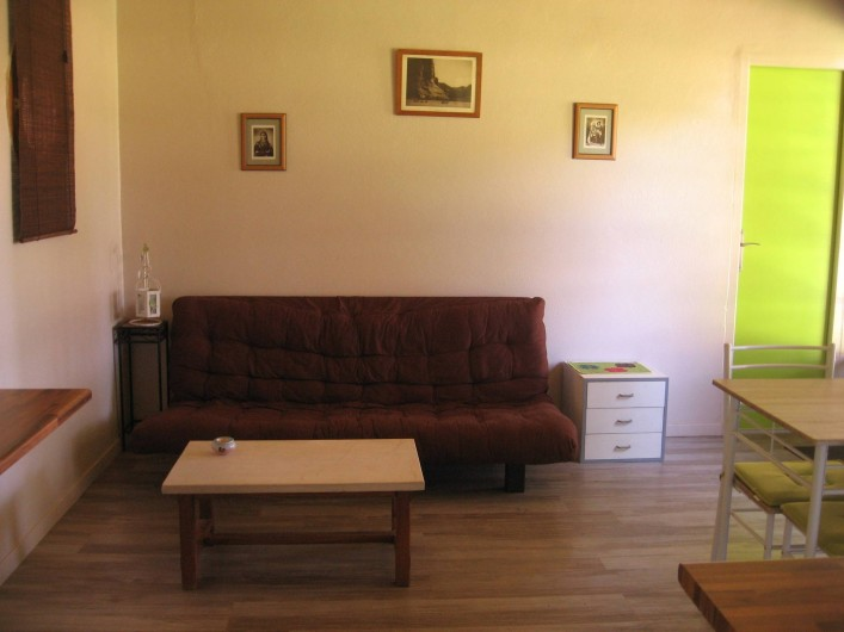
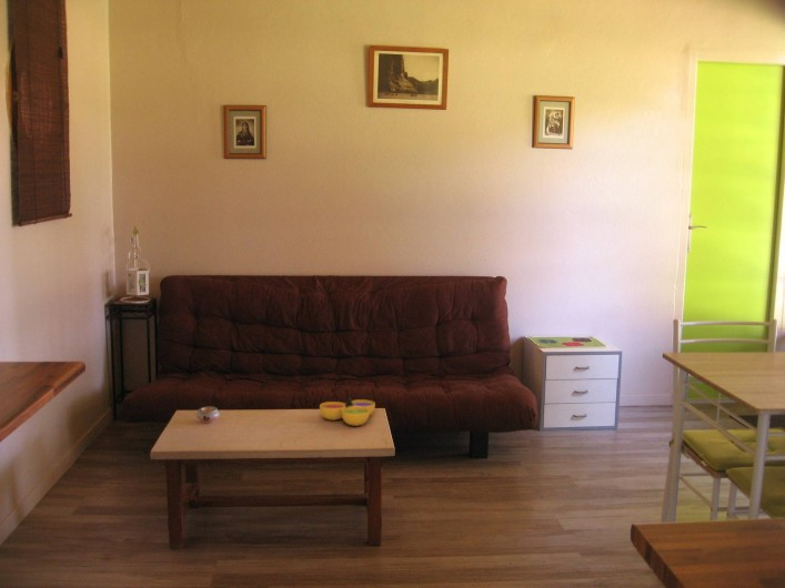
+ decorative bowl [319,396,376,427]
